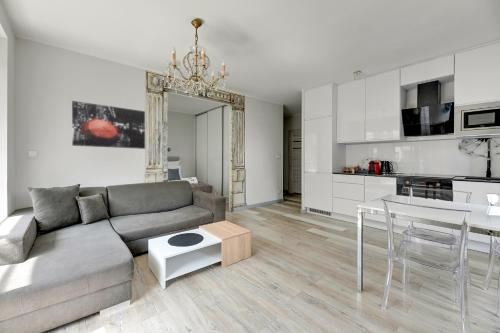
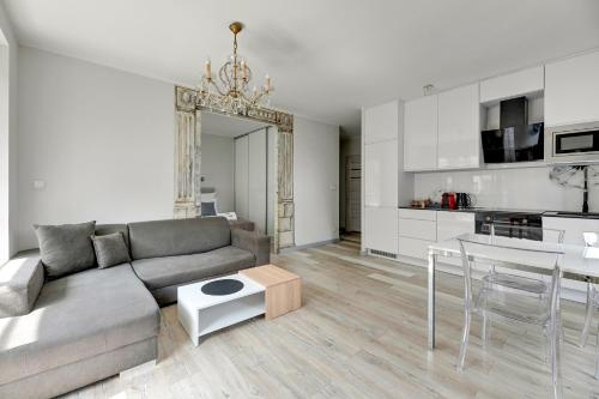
- wall art [71,100,146,150]
